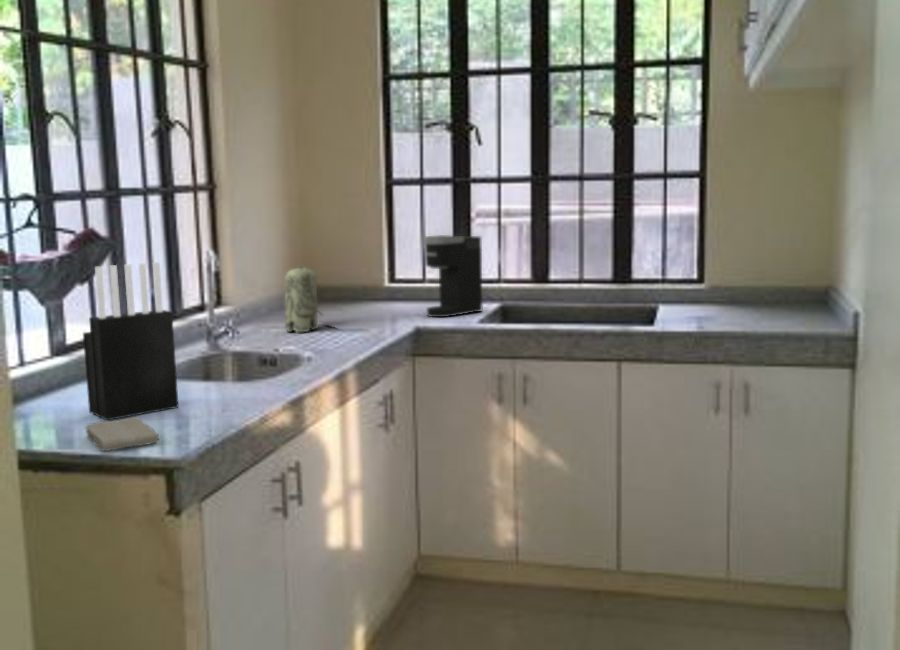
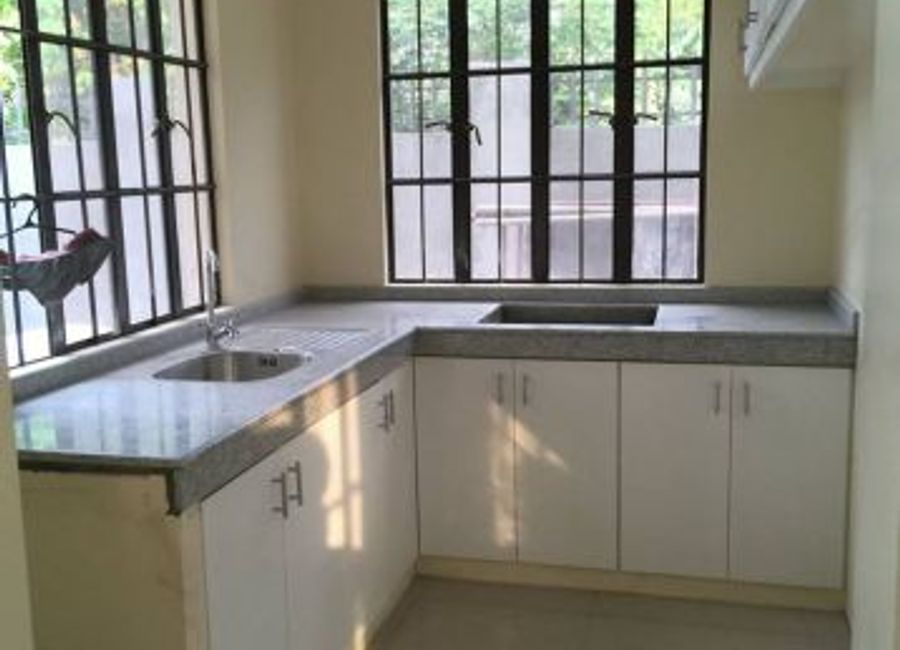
- coffee maker [423,234,484,318]
- washcloth [84,416,161,452]
- knife block [82,261,180,421]
- toy elephant [284,266,324,333]
